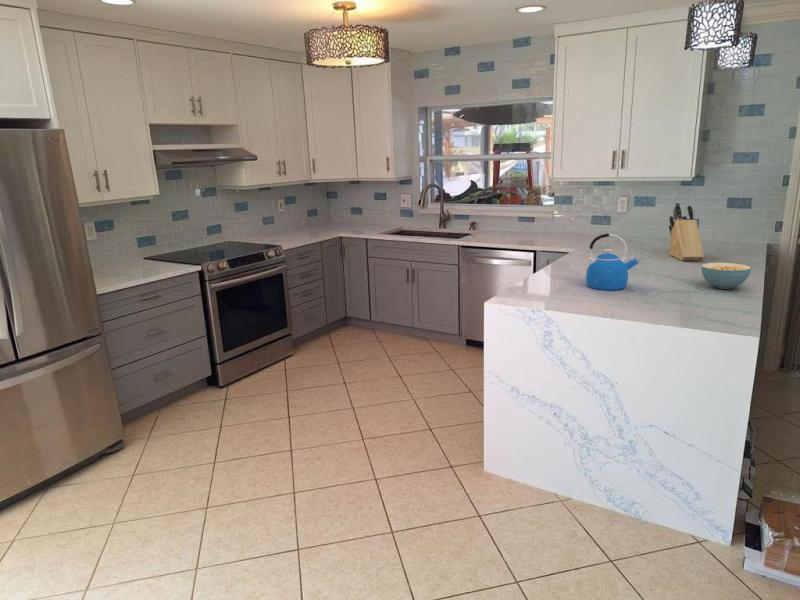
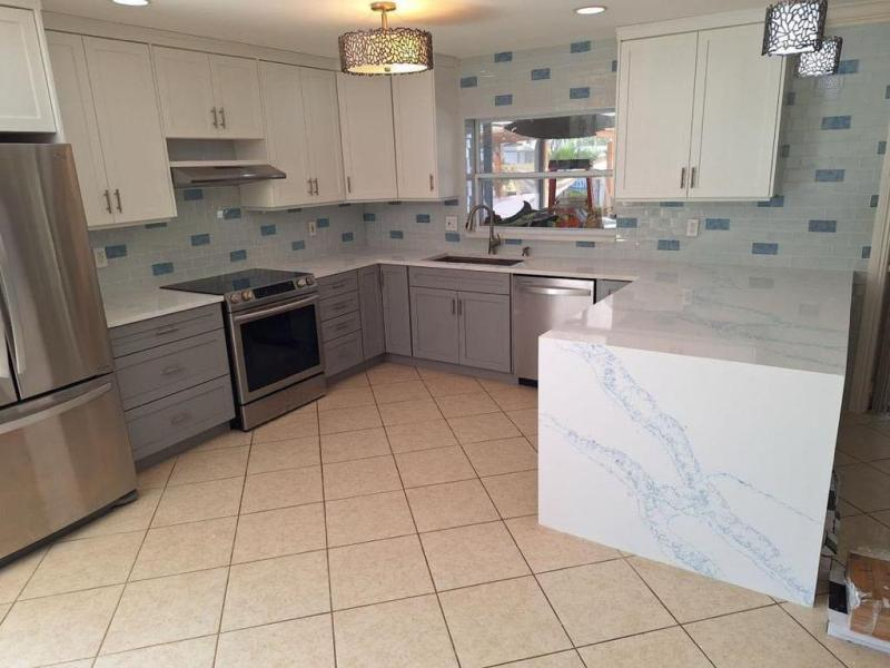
- cereal bowl [700,262,752,290]
- knife block [668,202,705,262]
- kettle [585,232,640,291]
